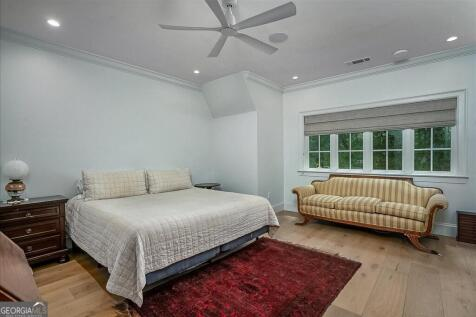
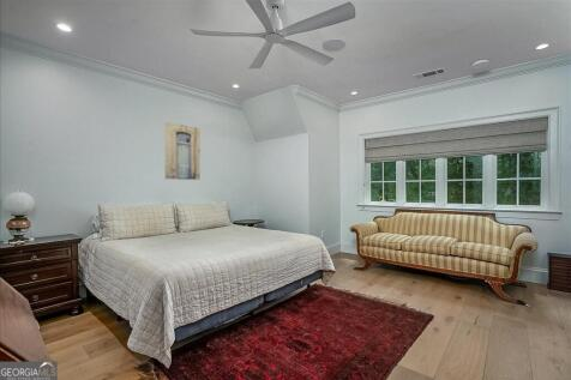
+ wall art [164,121,202,181]
